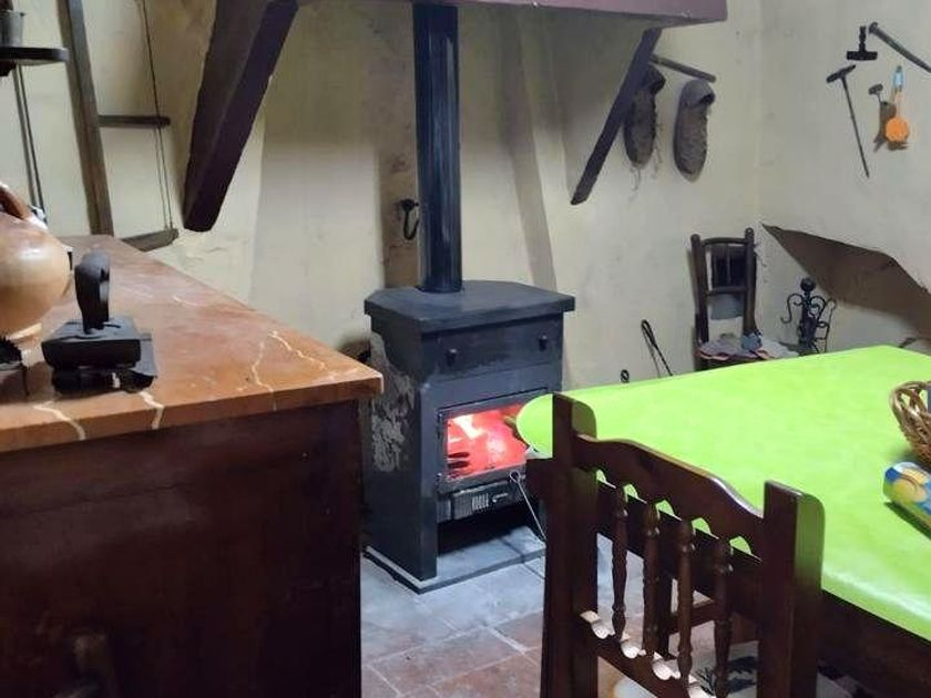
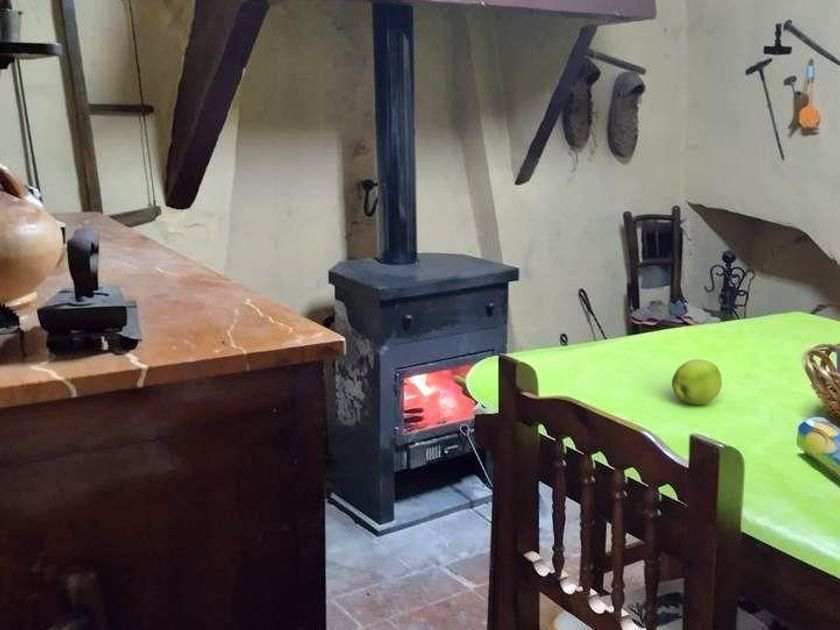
+ apple [671,358,723,405]
